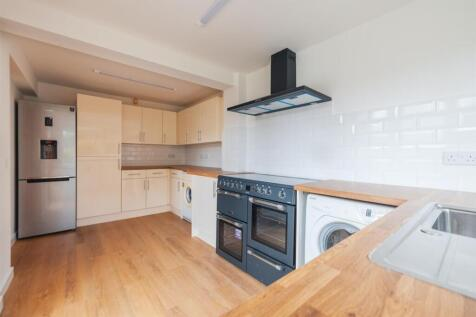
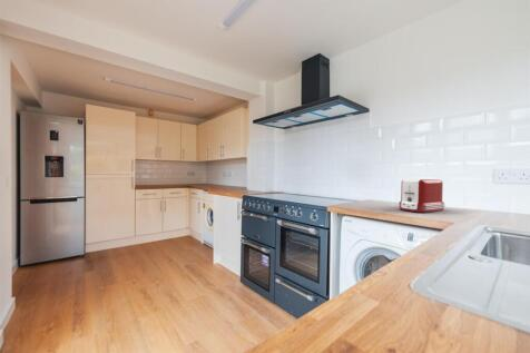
+ toaster [398,178,445,214]
